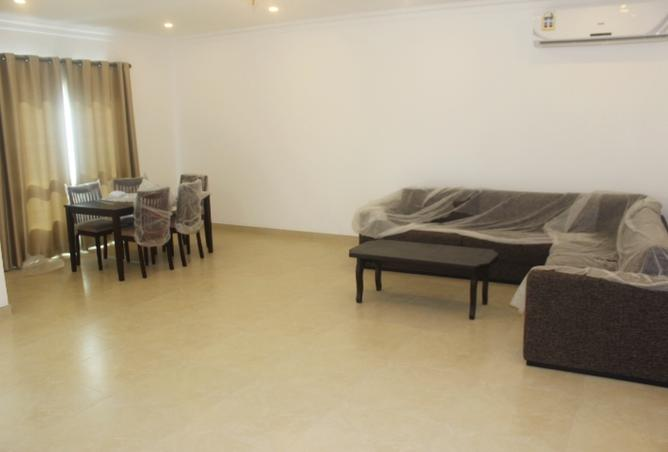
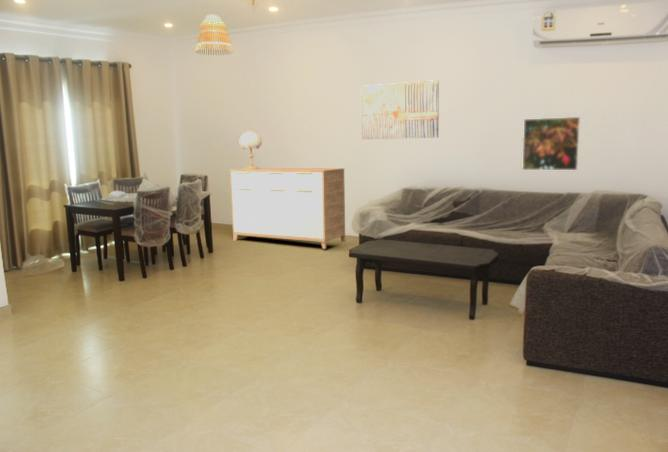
+ wall art [360,79,440,141]
+ table lamp [239,128,263,169]
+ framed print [521,116,581,171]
+ lamp shade [194,14,235,57]
+ sideboard [229,167,346,250]
